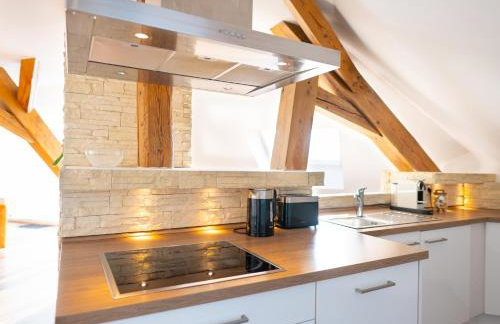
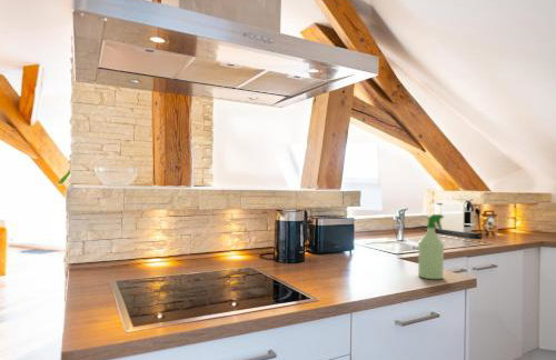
+ spray bottle [417,213,445,280]
